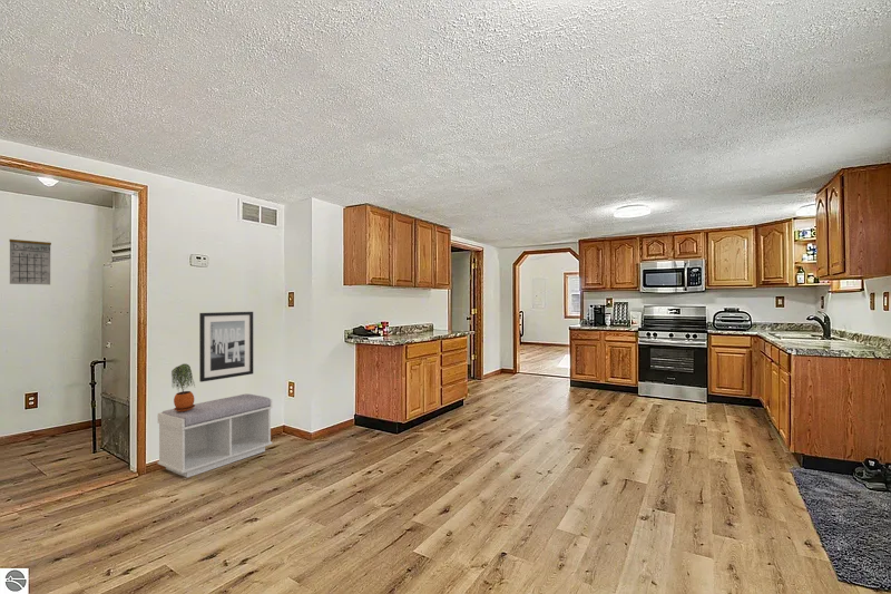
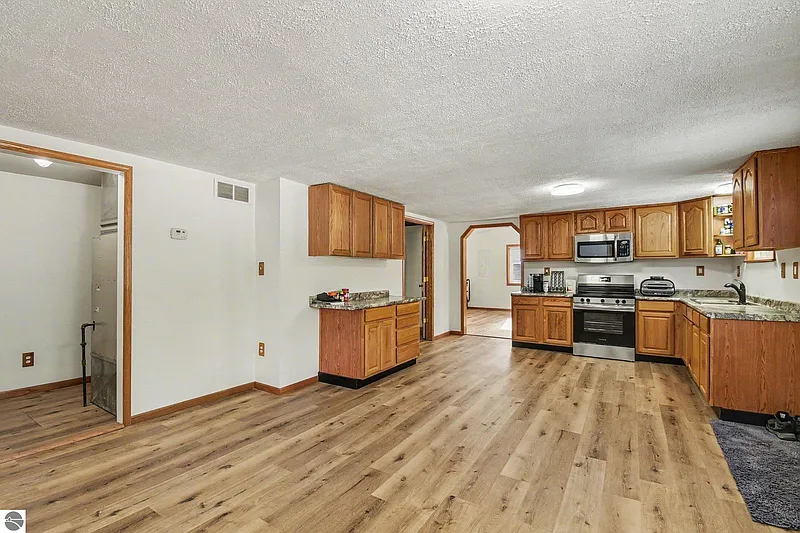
- calendar [8,230,52,285]
- potted plant [170,362,196,411]
- wall art [198,311,254,383]
- bench [157,393,273,478]
